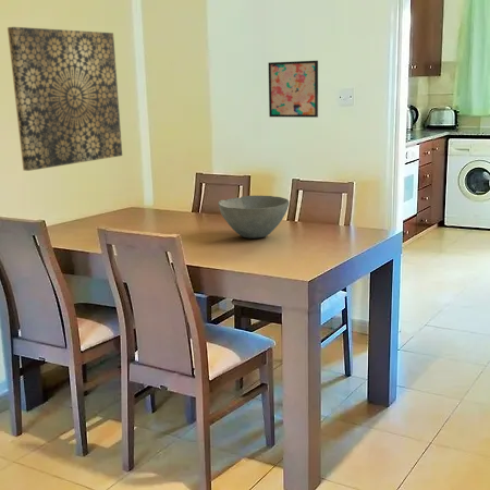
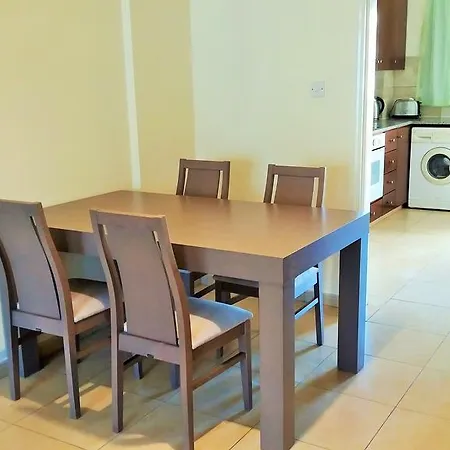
- wall art [7,26,123,172]
- bowl [217,195,290,240]
- wall art [267,60,319,119]
